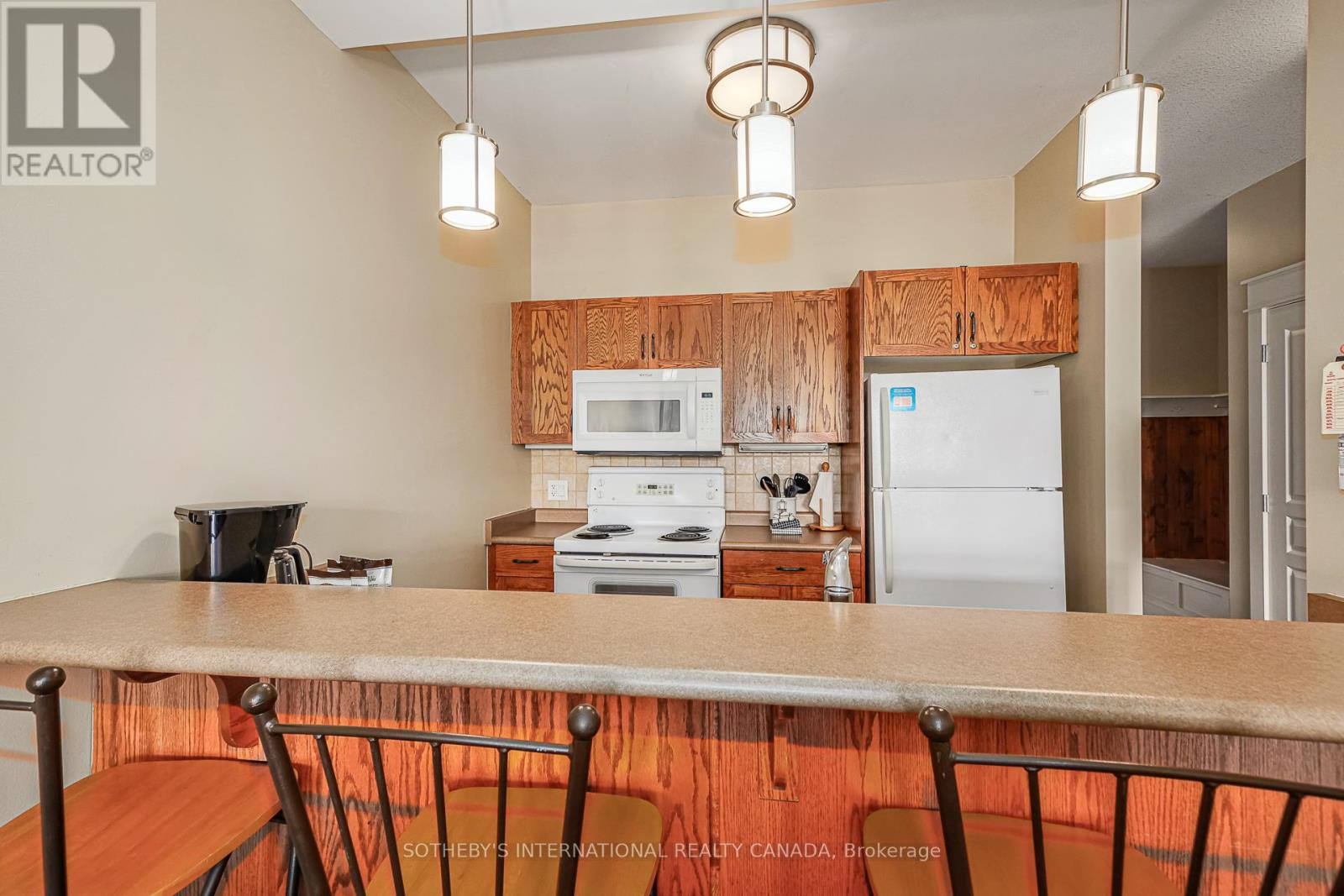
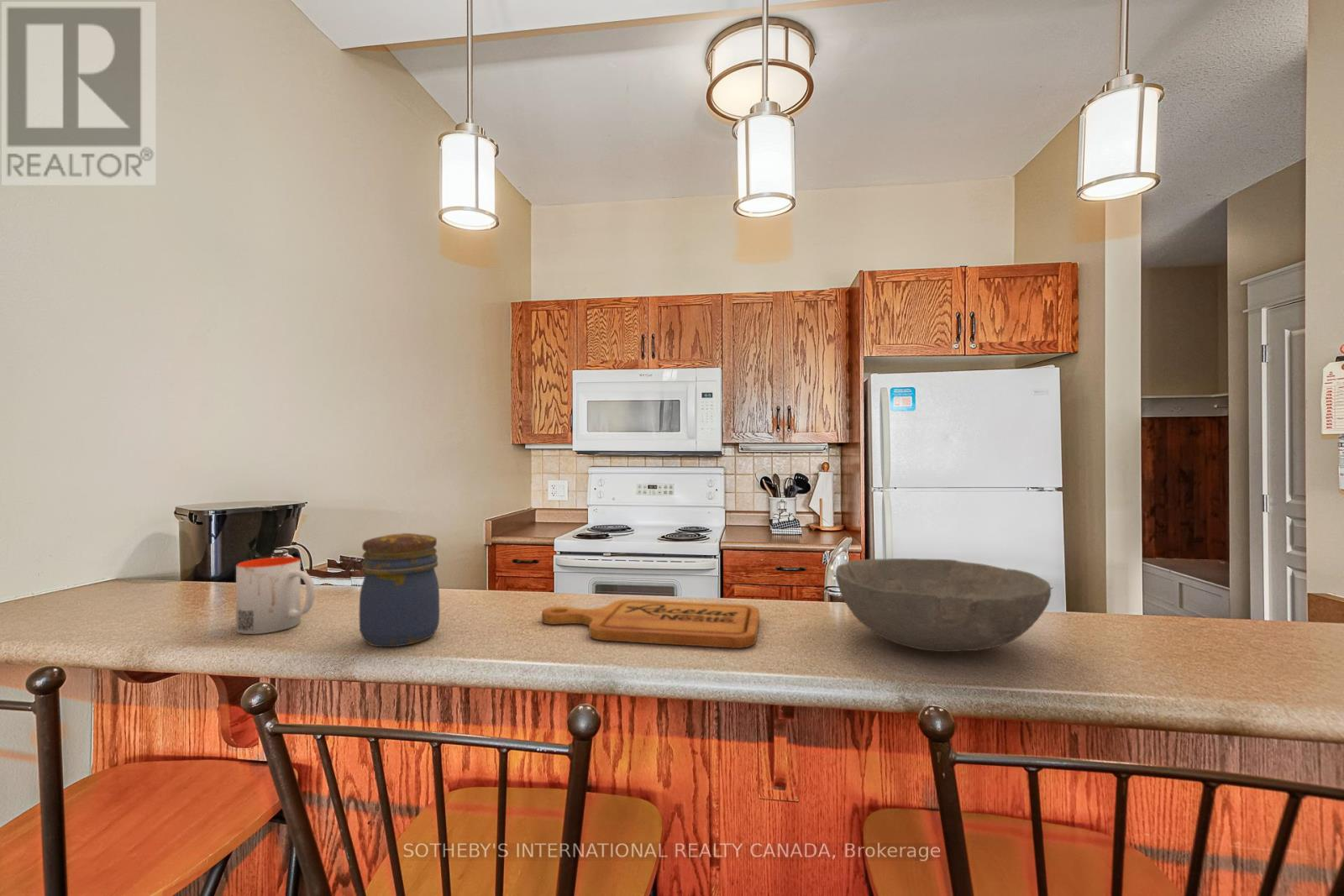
+ mug [235,556,316,635]
+ bowl [835,558,1052,652]
+ jar [359,532,440,647]
+ cutting board [541,599,760,649]
